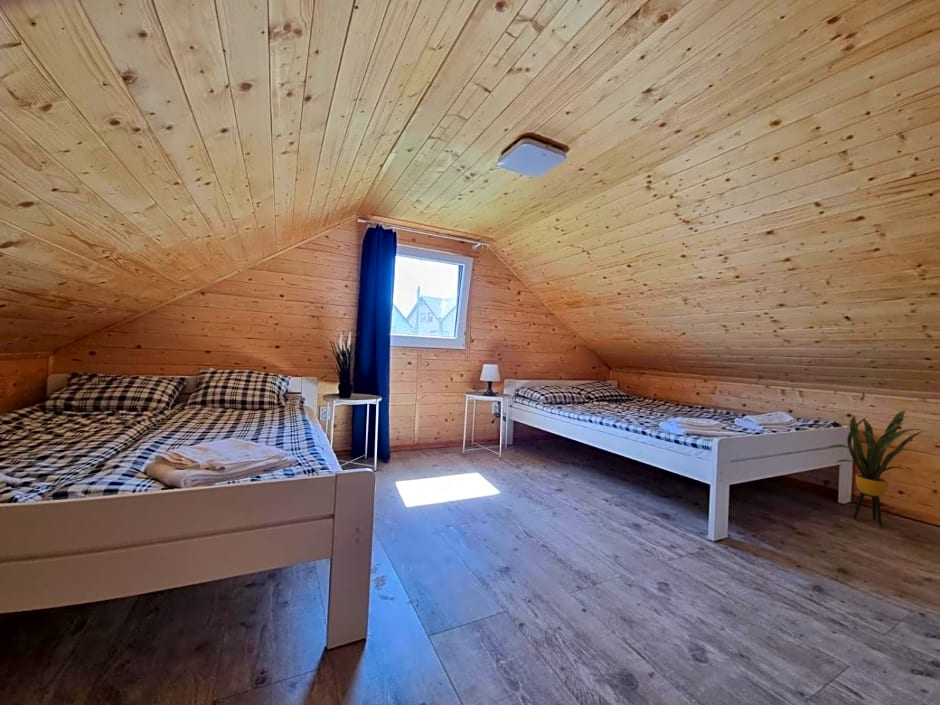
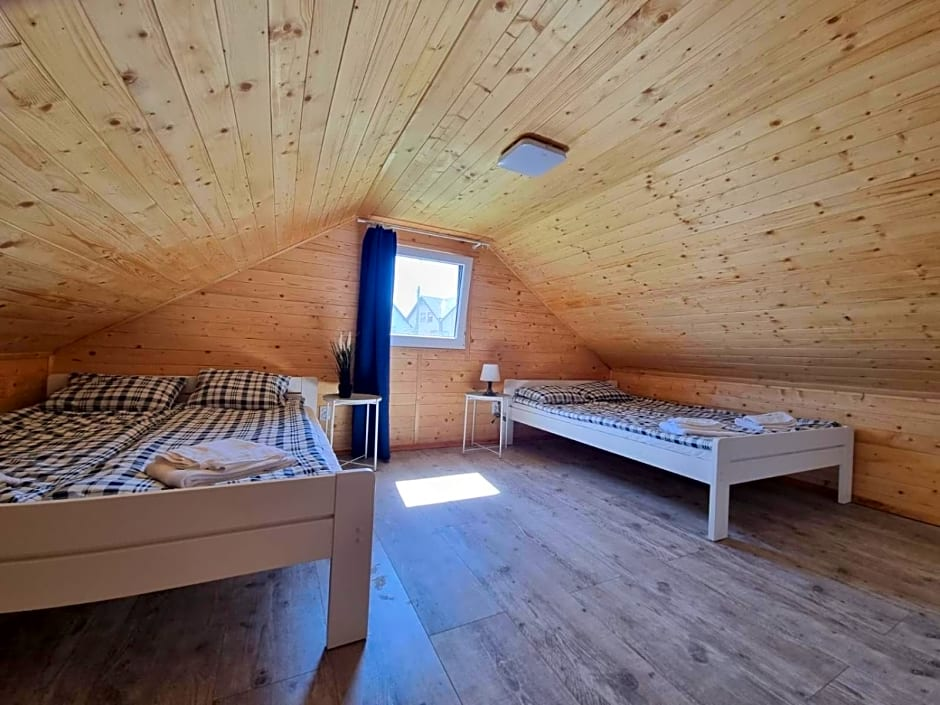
- house plant [825,409,930,527]
